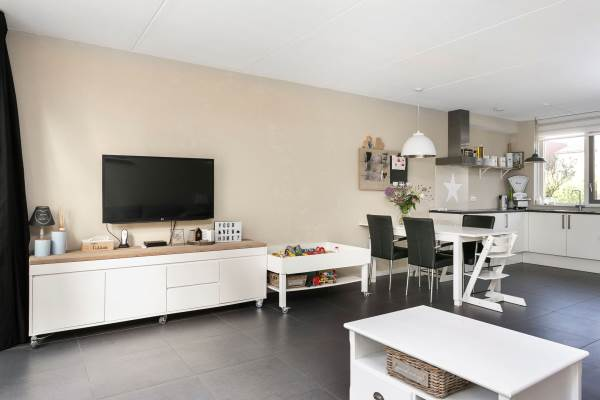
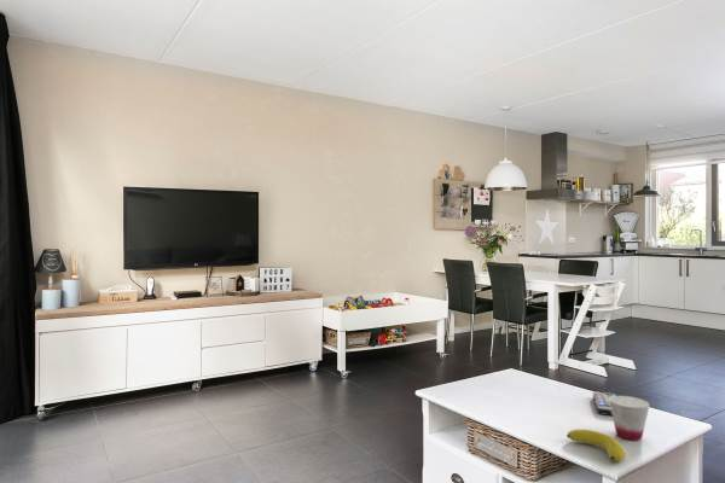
+ remote control [592,391,617,417]
+ fruit [566,429,626,462]
+ cup [609,395,651,441]
